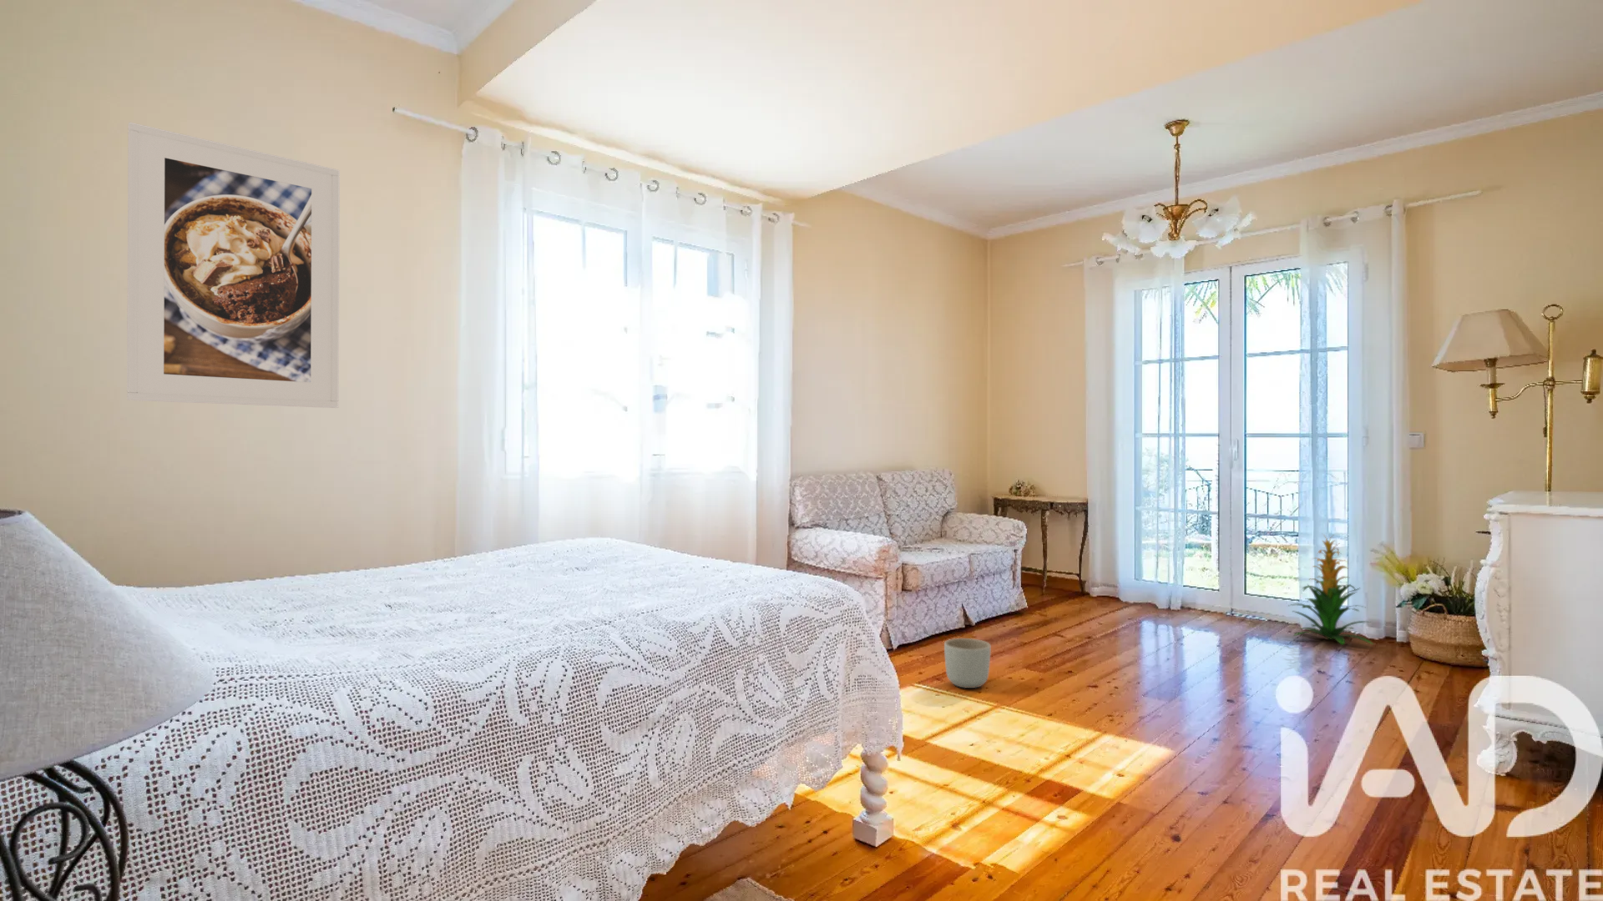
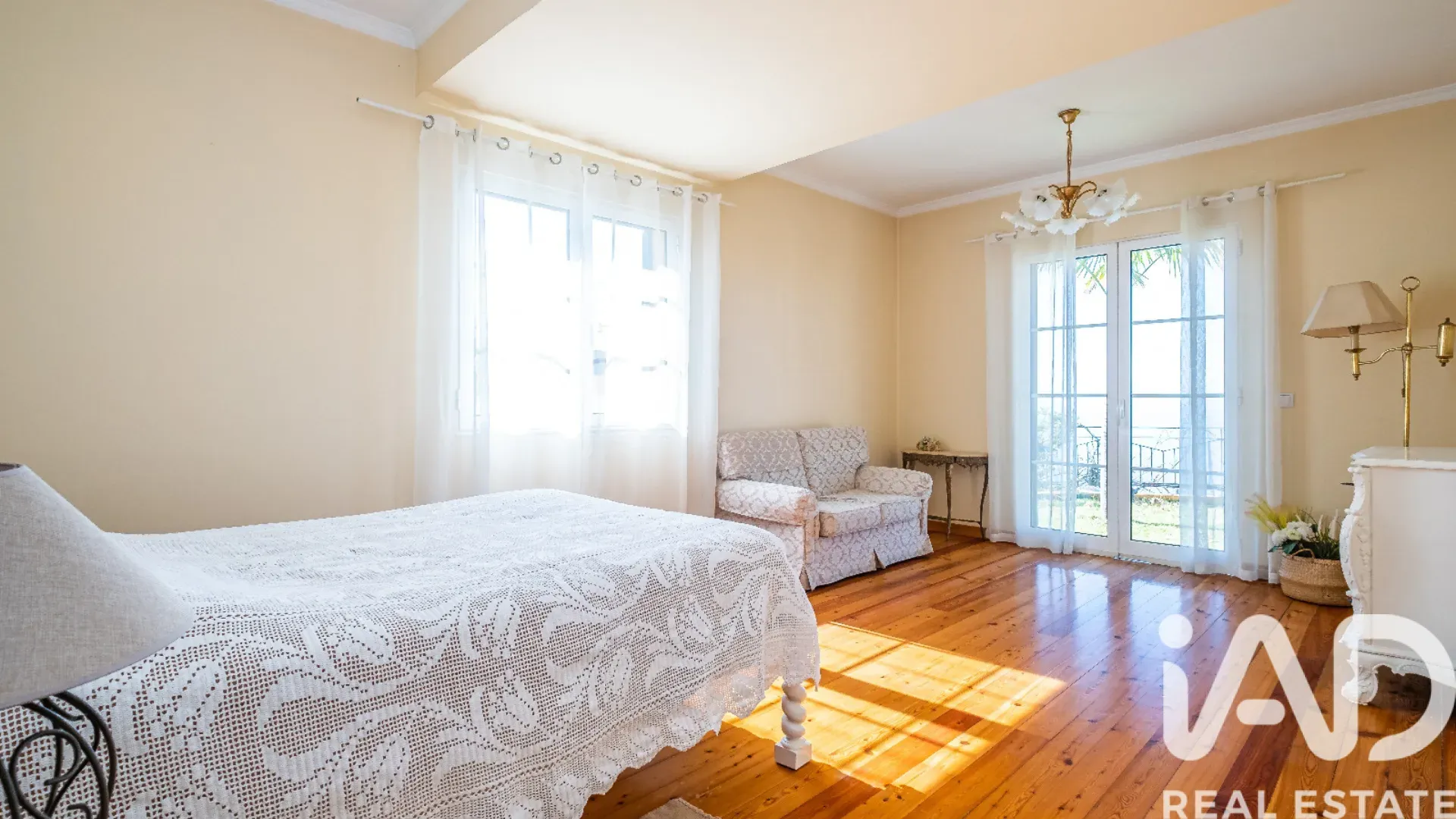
- indoor plant [1287,534,1374,646]
- planter [944,637,991,689]
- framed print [127,122,340,409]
